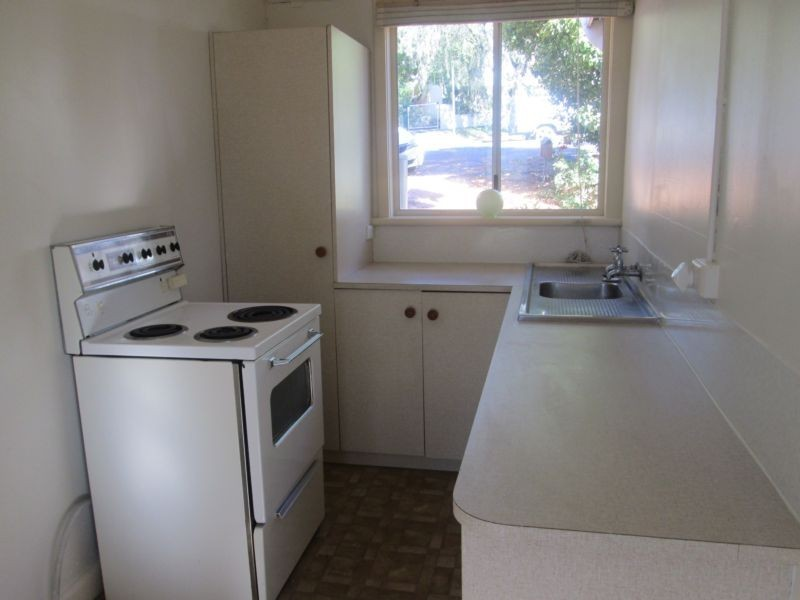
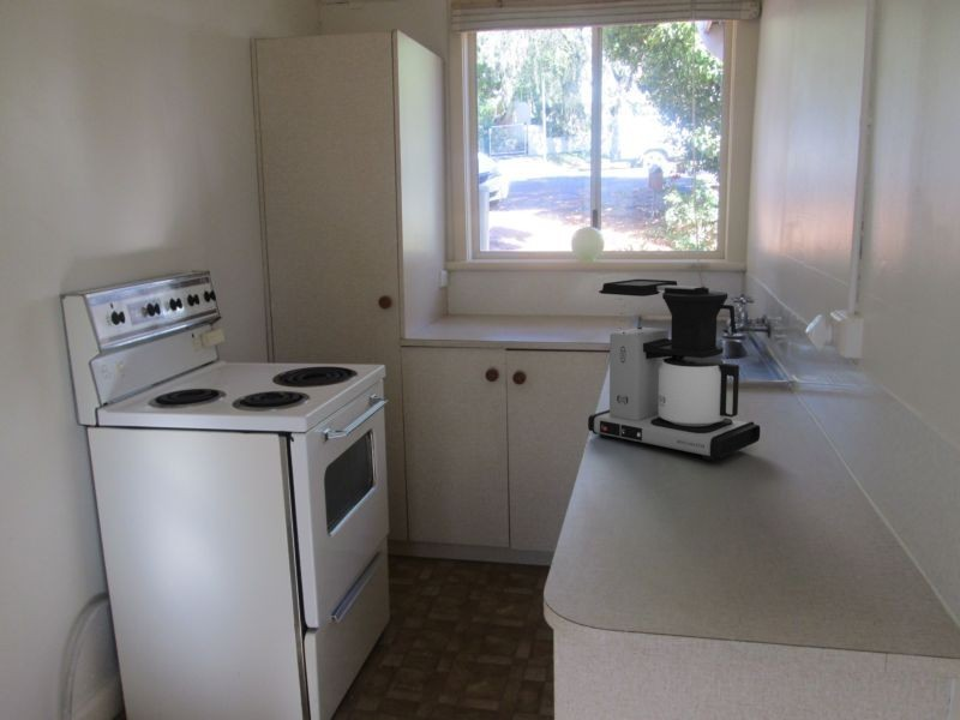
+ coffee maker [587,278,761,462]
